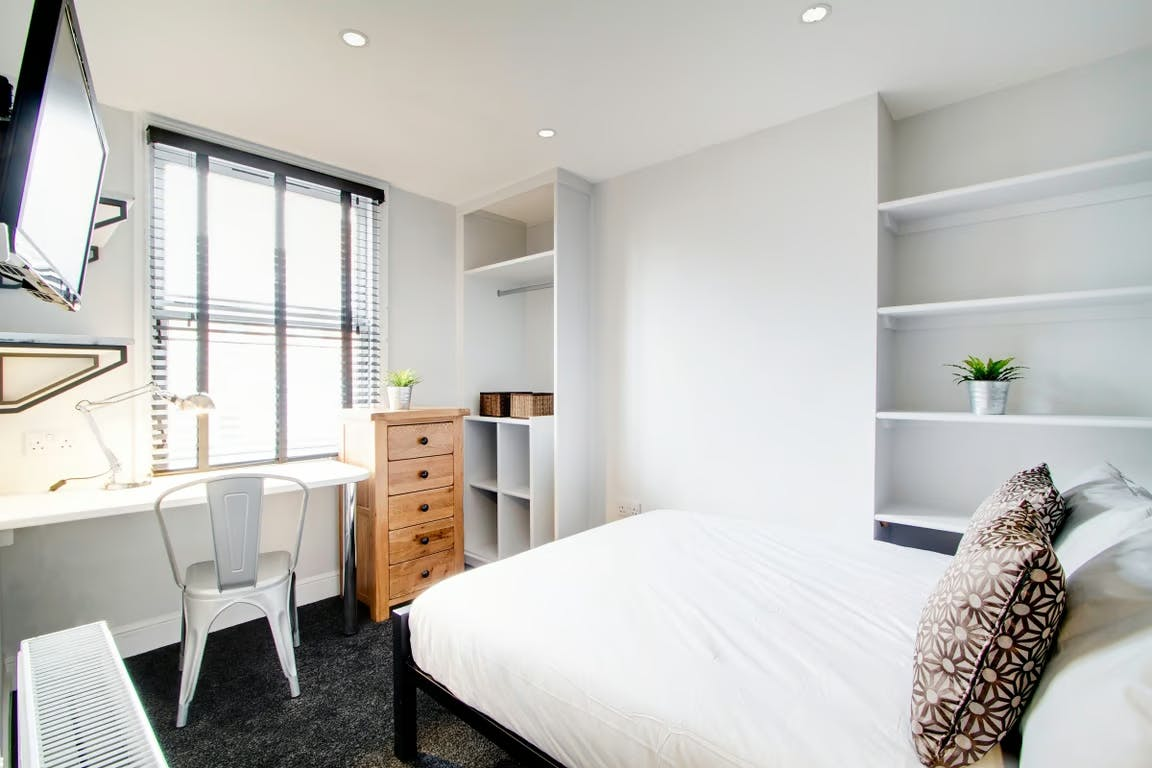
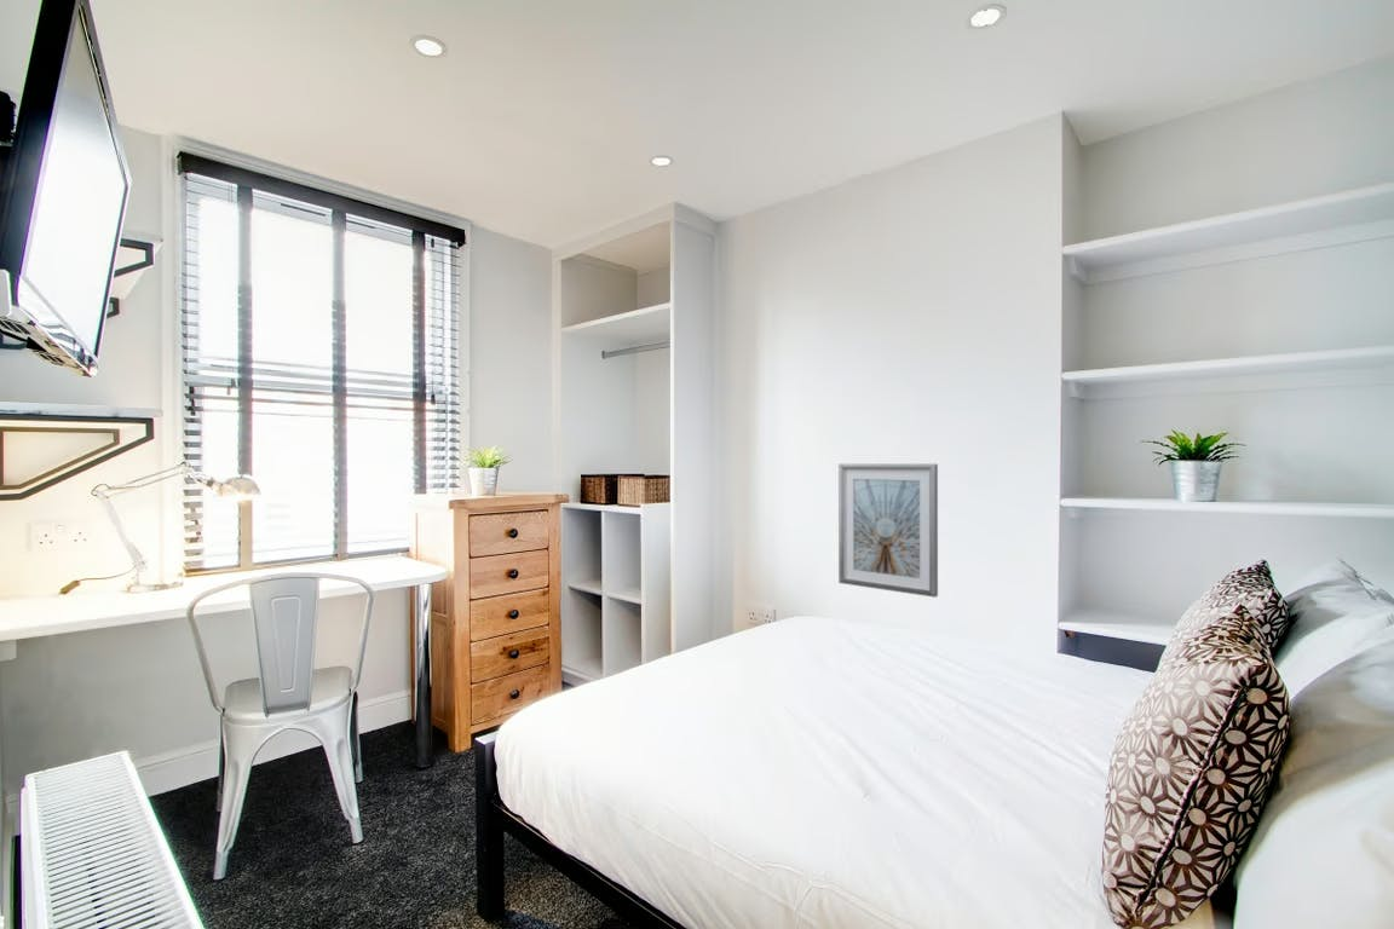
+ picture frame [837,463,939,599]
